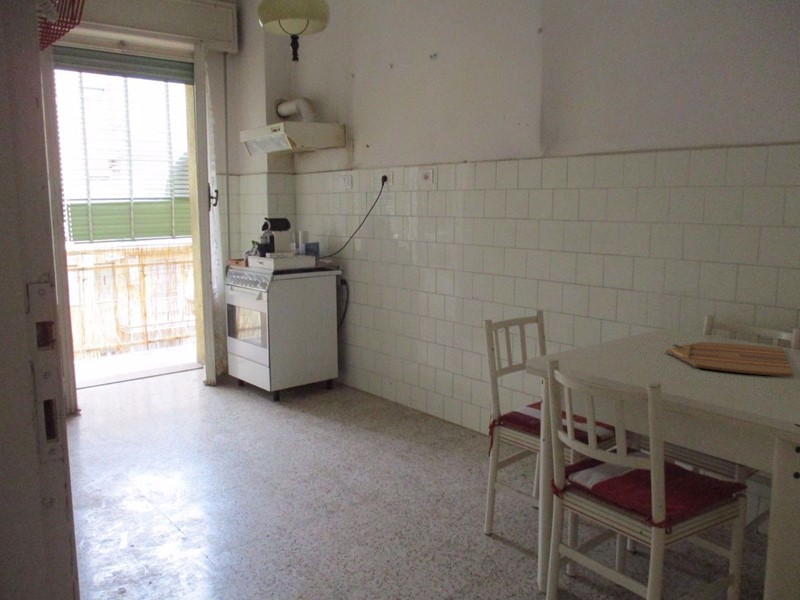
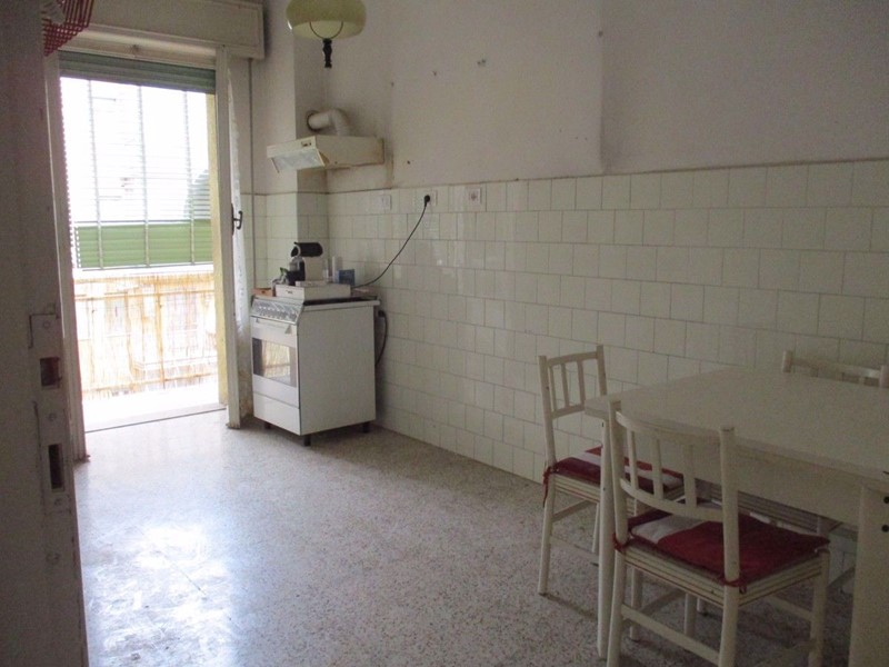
- cutting board [665,341,794,378]
